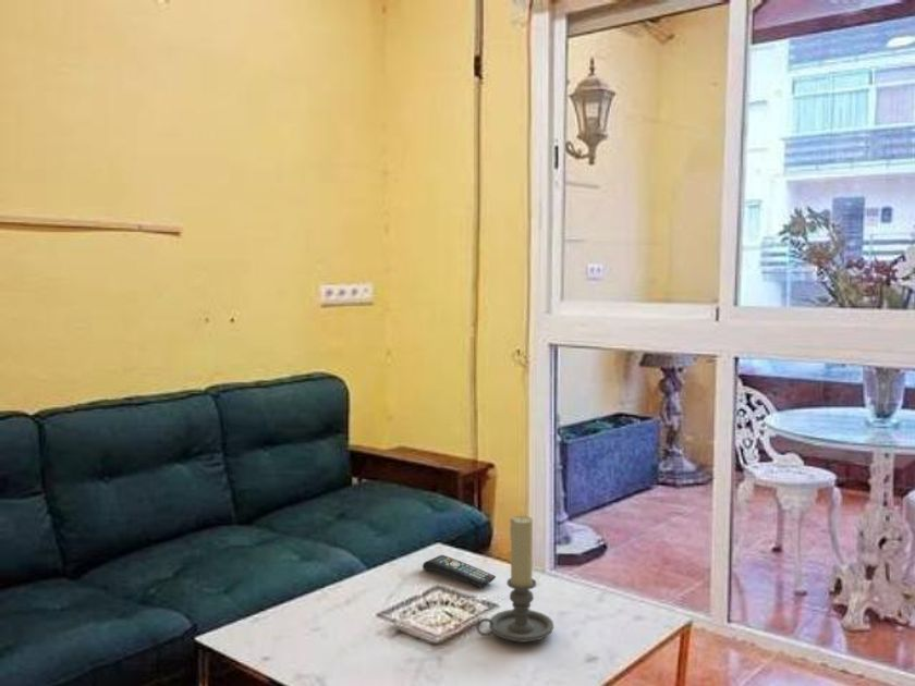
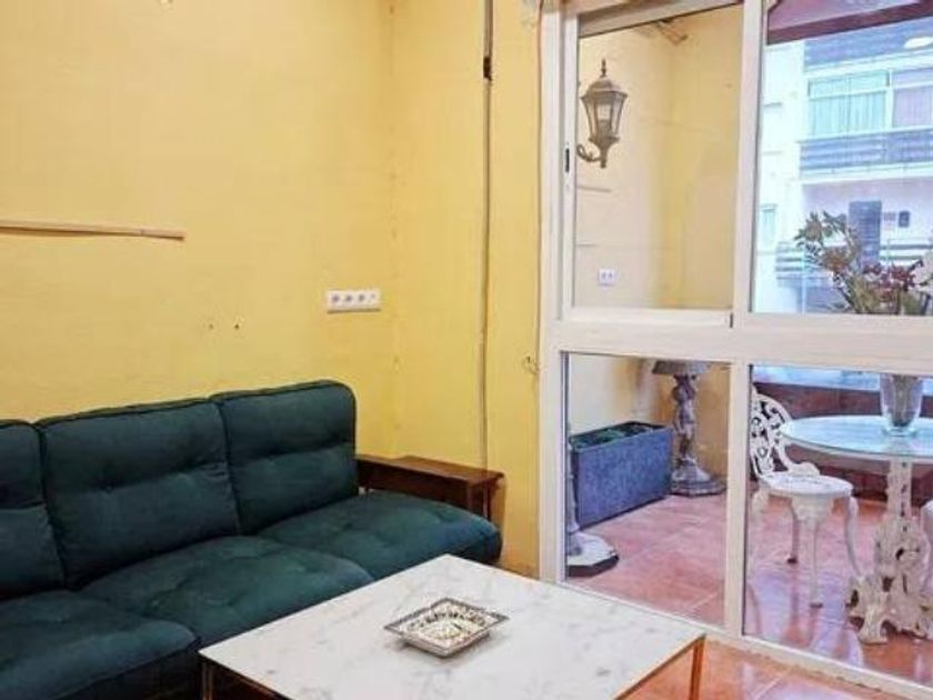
- candle holder [475,515,554,644]
- remote control [422,554,497,588]
